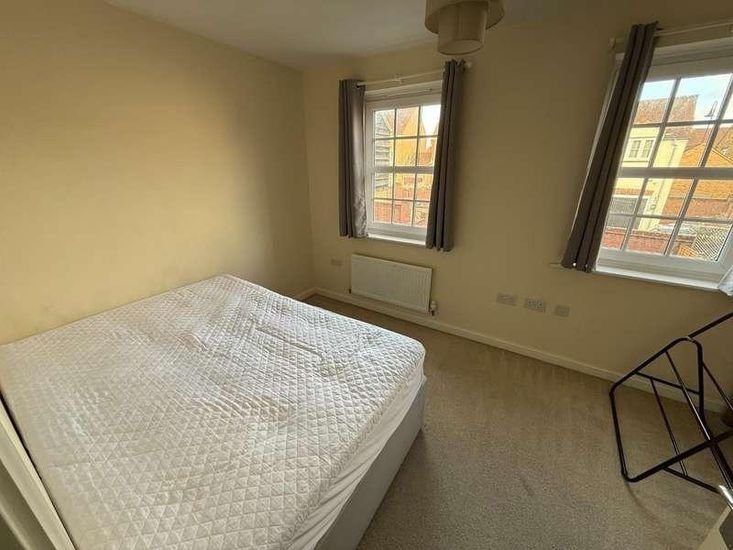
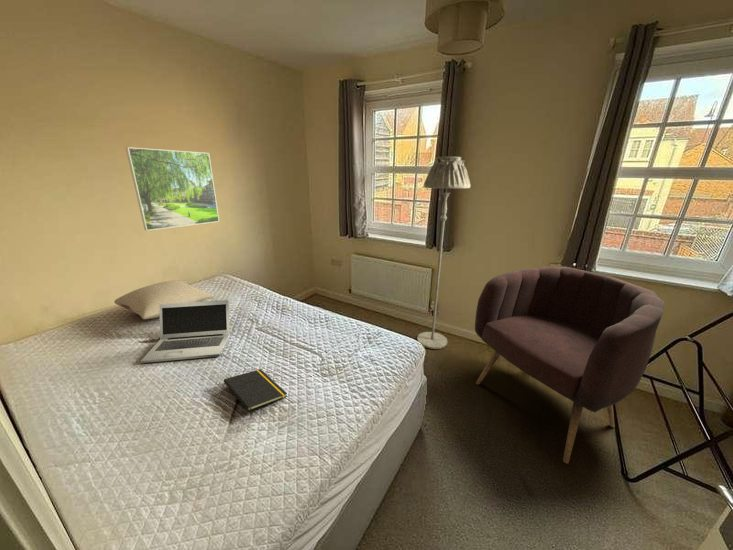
+ notepad [223,368,288,418]
+ laptop [140,299,231,364]
+ floor lamp [416,155,471,350]
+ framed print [125,146,220,232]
+ pillow [113,280,215,320]
+ armchair [474,265,665,465]
